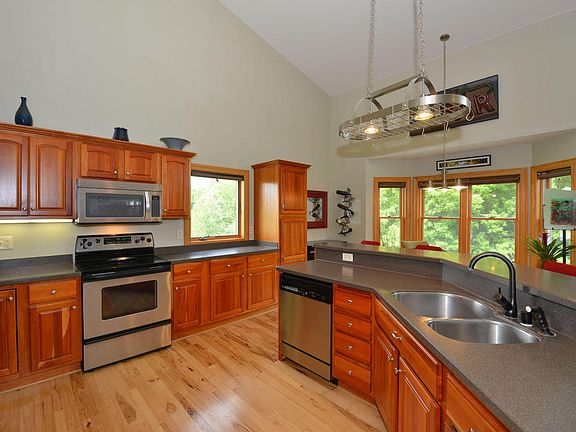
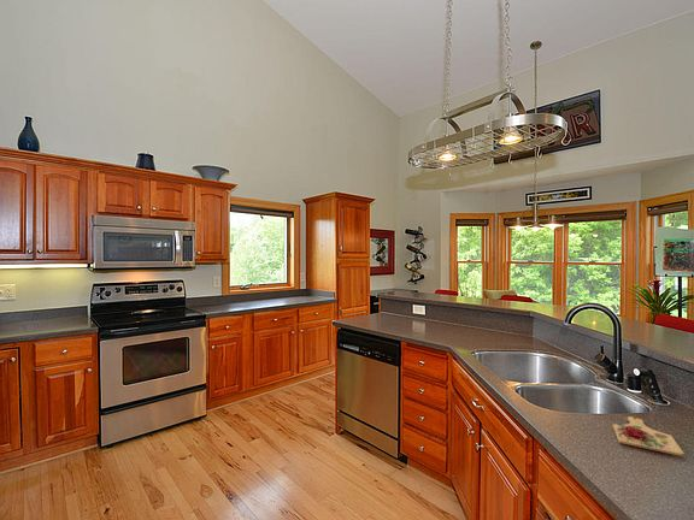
+ cutting board [612,415,686,457]
